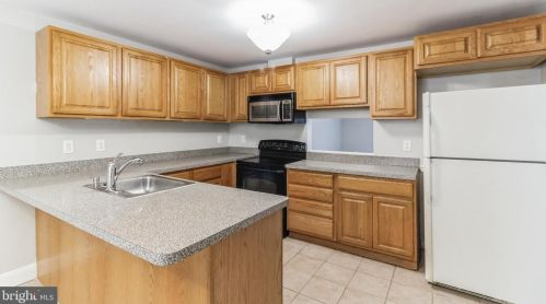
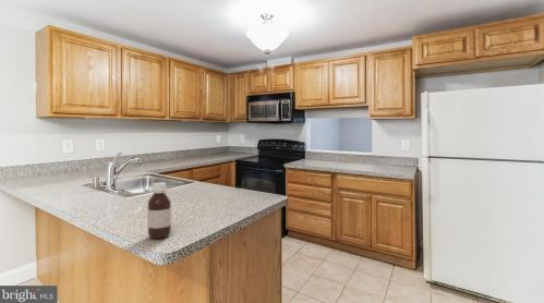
+ bottle [146,182,172,240]
